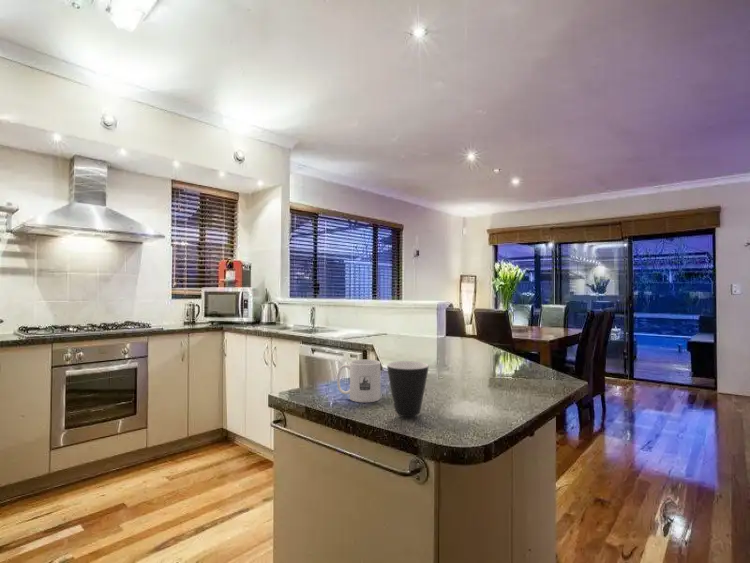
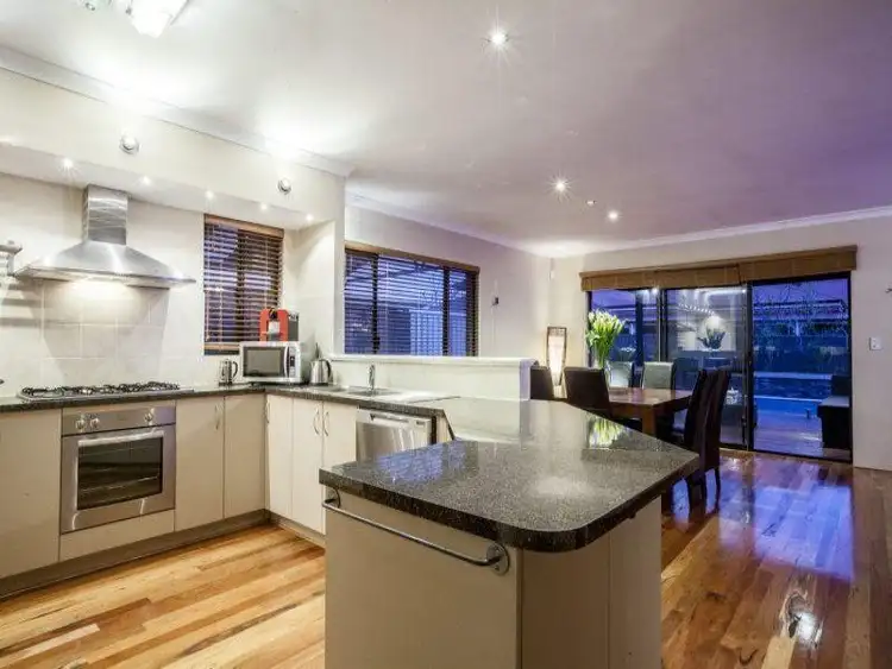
- mug [336,359,381,403]
- mug [386,360,429,418]
